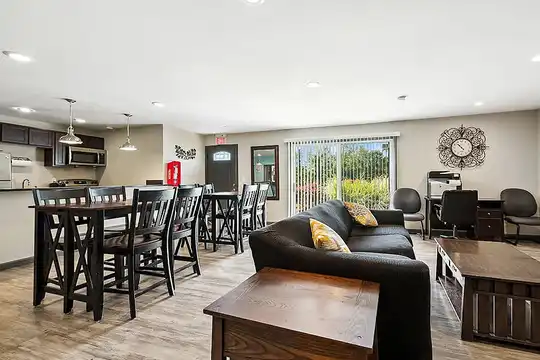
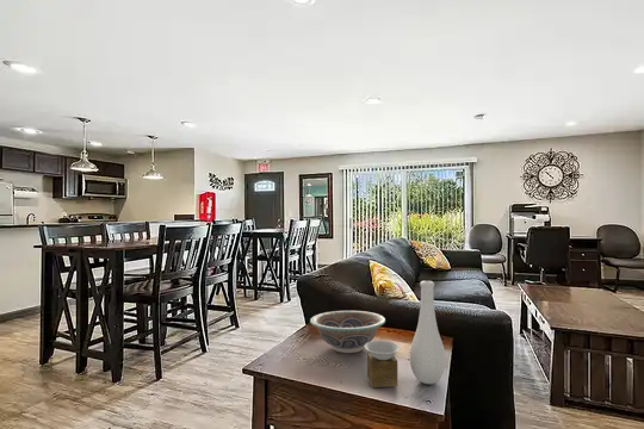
+ vase [364,280,447,388]
+ decorative bowl [309,310,386,354]
